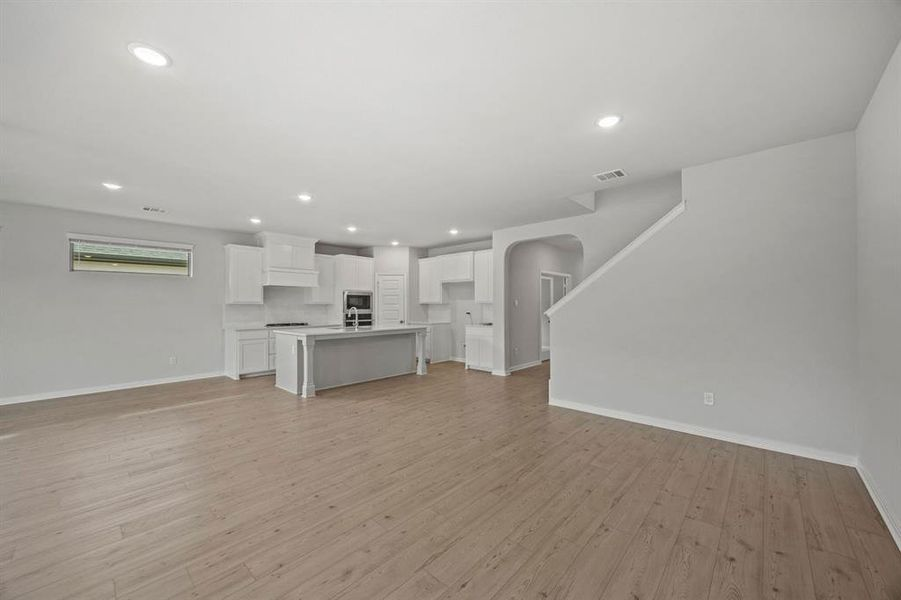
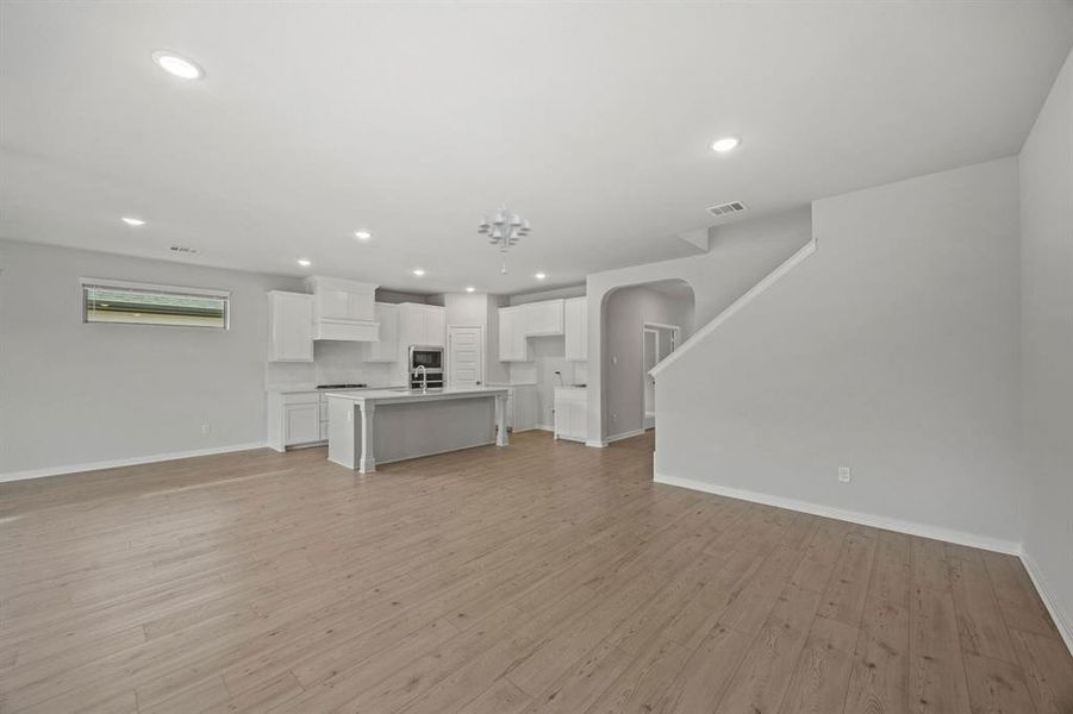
+ chandelier [476,203,532,275]
